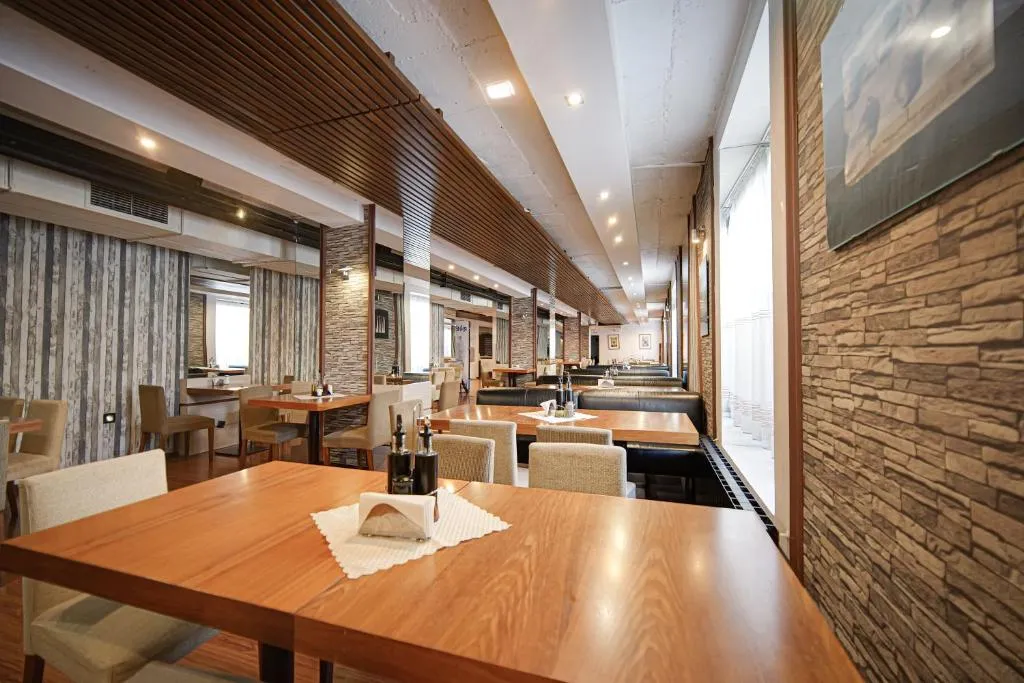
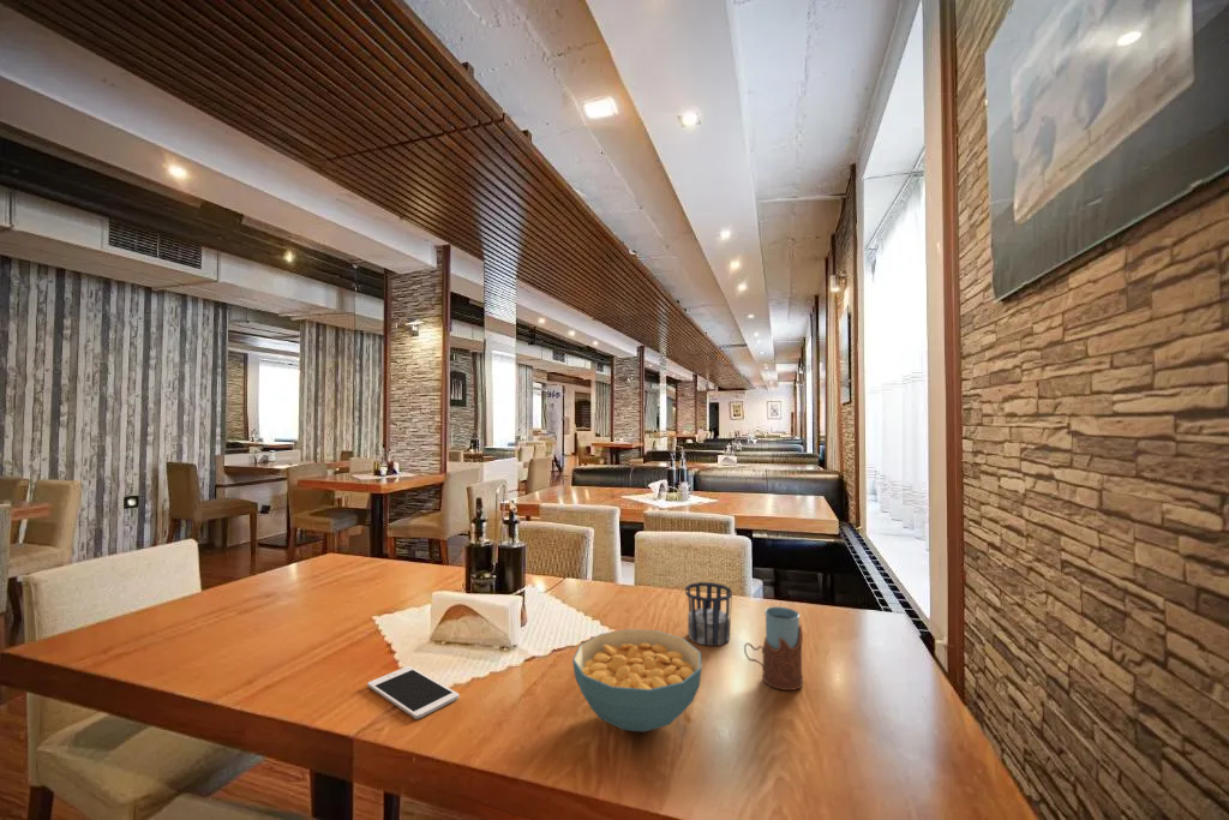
+ drinking glass [743,605,804,692]
+ cup [684,581,733,647]
+ cell phone [366,665,460,720]
+ cereal bowl [571,628,703,734]
